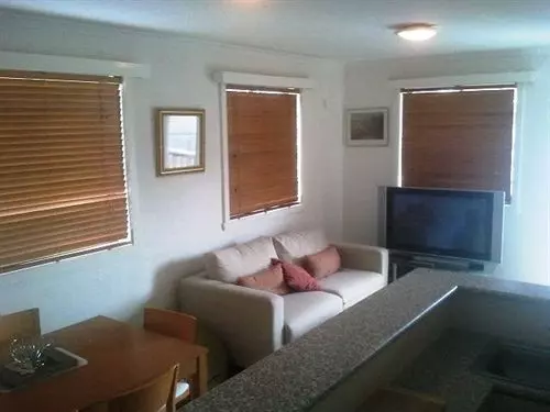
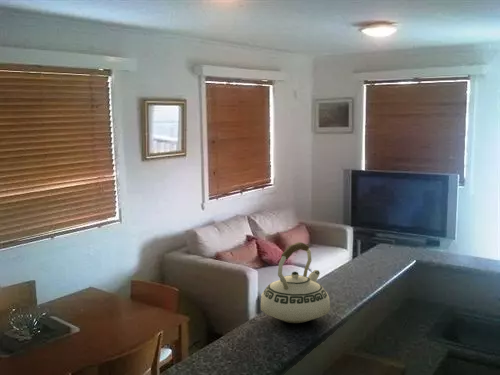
+ teakettle [260,241,331,324]
